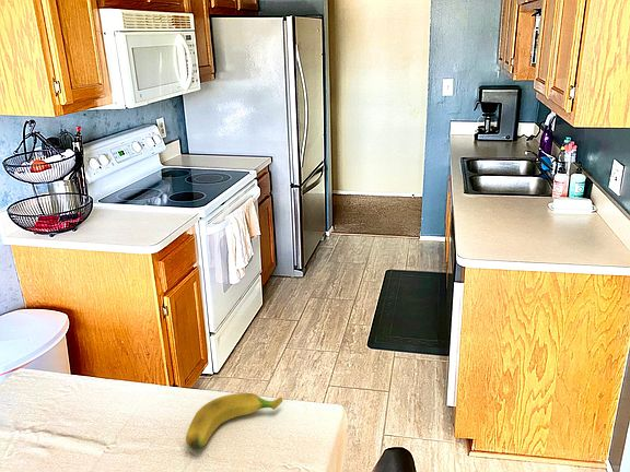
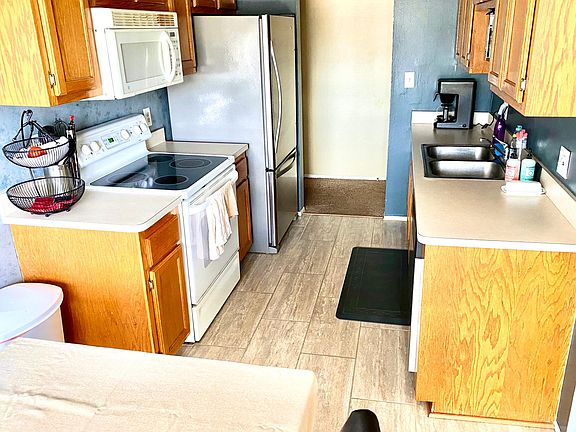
- banana [185,392,283,451]
